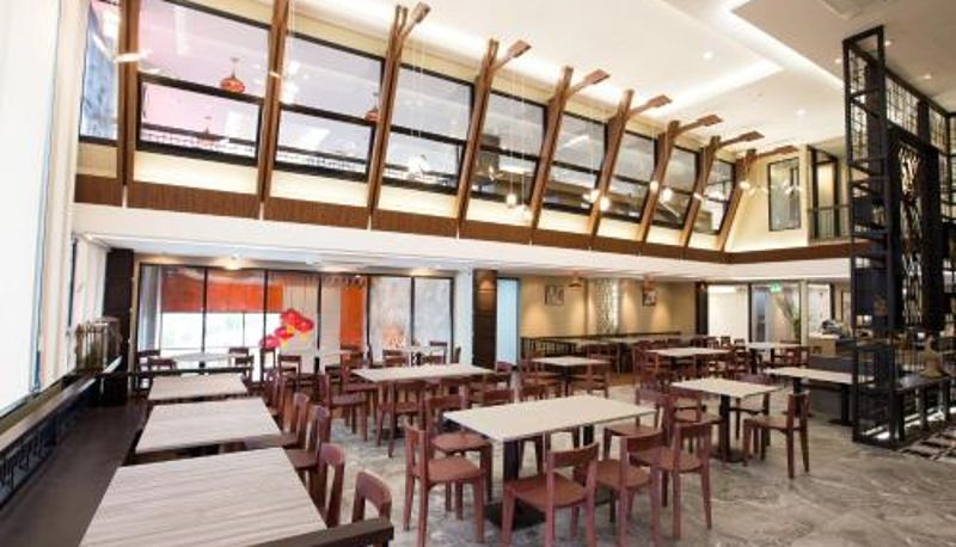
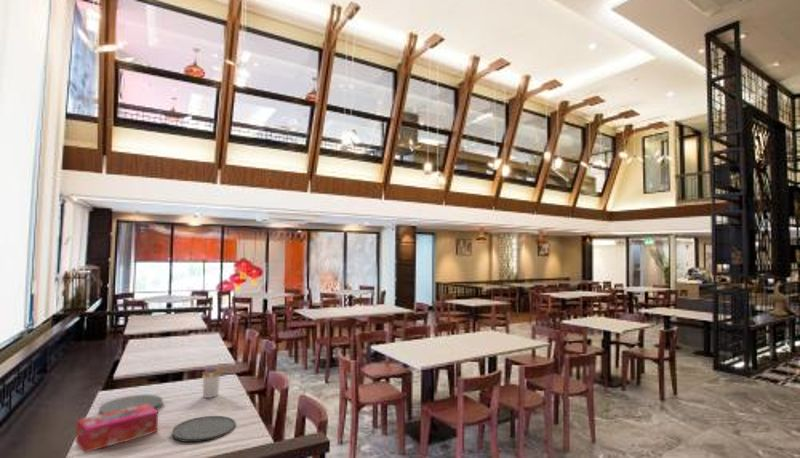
+ utensil holder [201,362,228,399]
+ plate [97,394,164,415]
+ plate [171,415,237,443]
+ tissue box [74,404,159,454]
